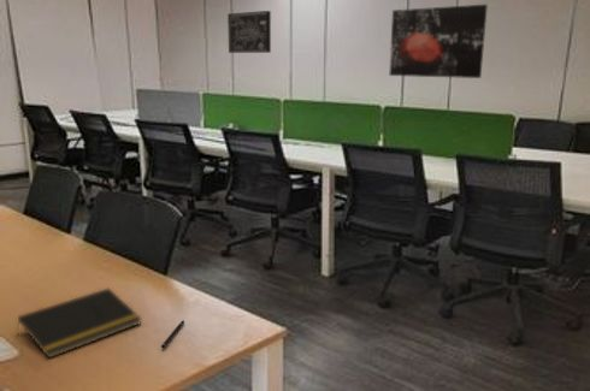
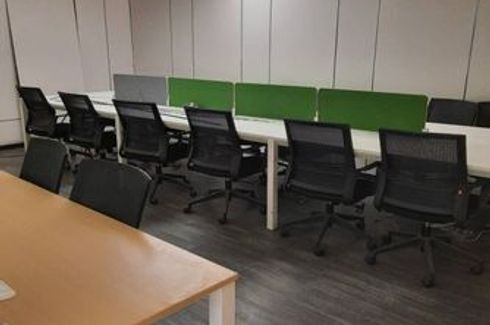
- pen [160,319,185,349]
- wall art [388,4,489,79]
- wall art [226,10,272,54]
- notepad [17,288,143,360]
